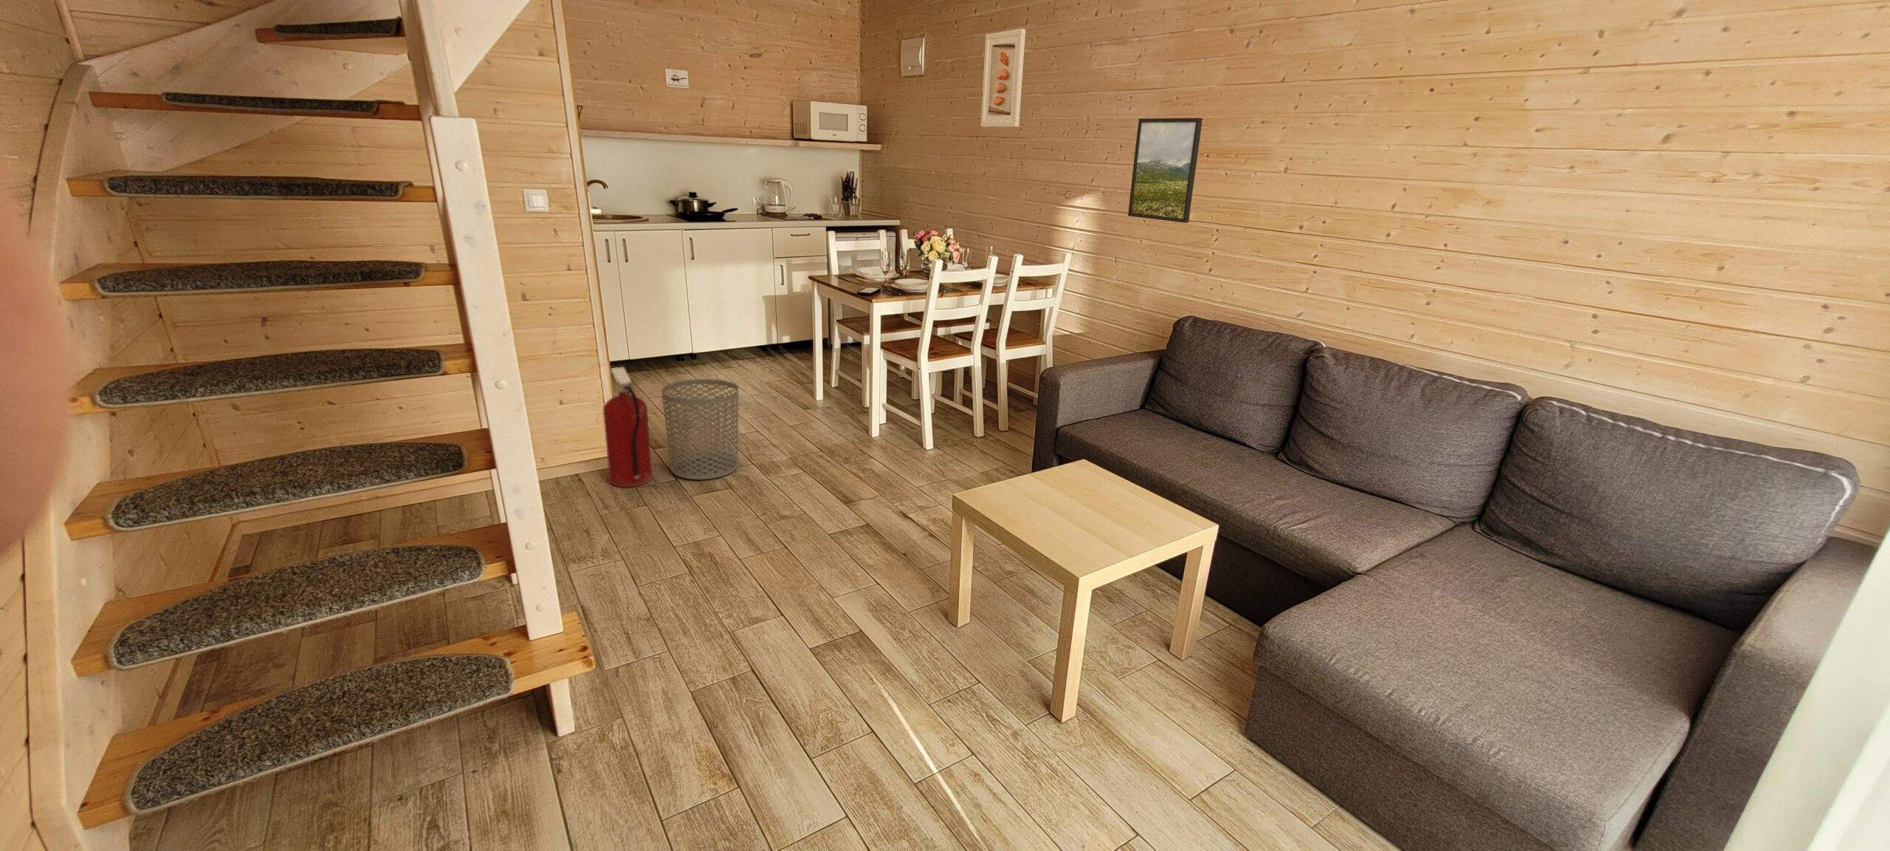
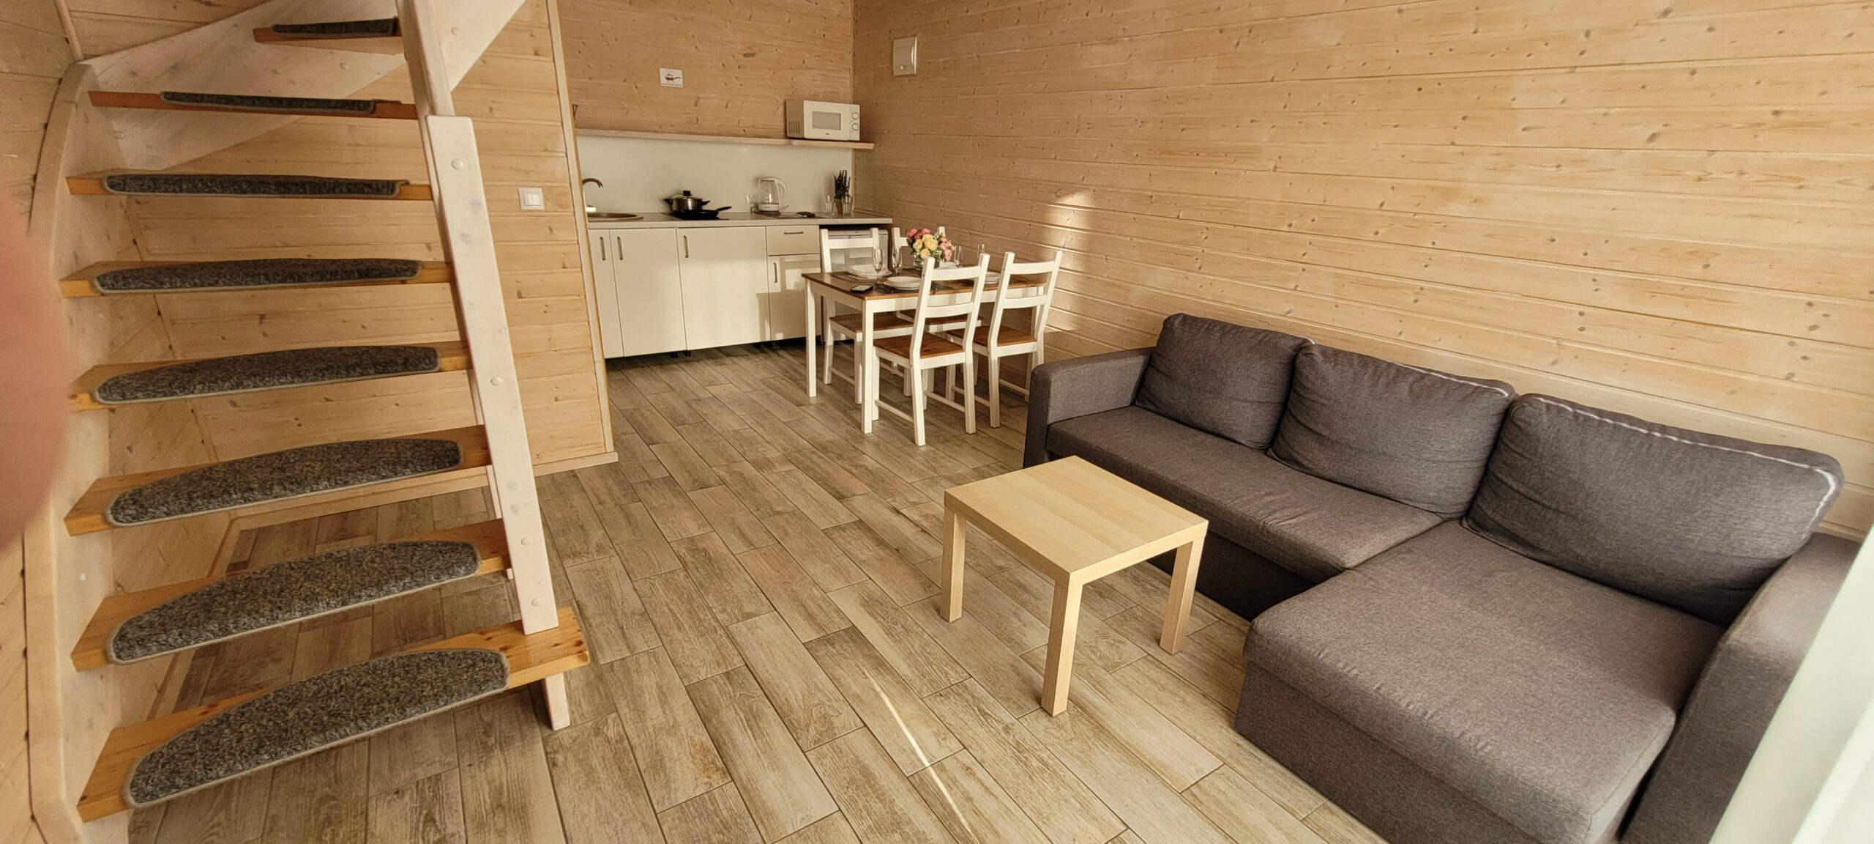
- waste bin [661,378,740,480]
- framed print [980,28,1026,128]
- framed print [1127,117,1203,224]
- fire extinguisher [603,366,653,488]
